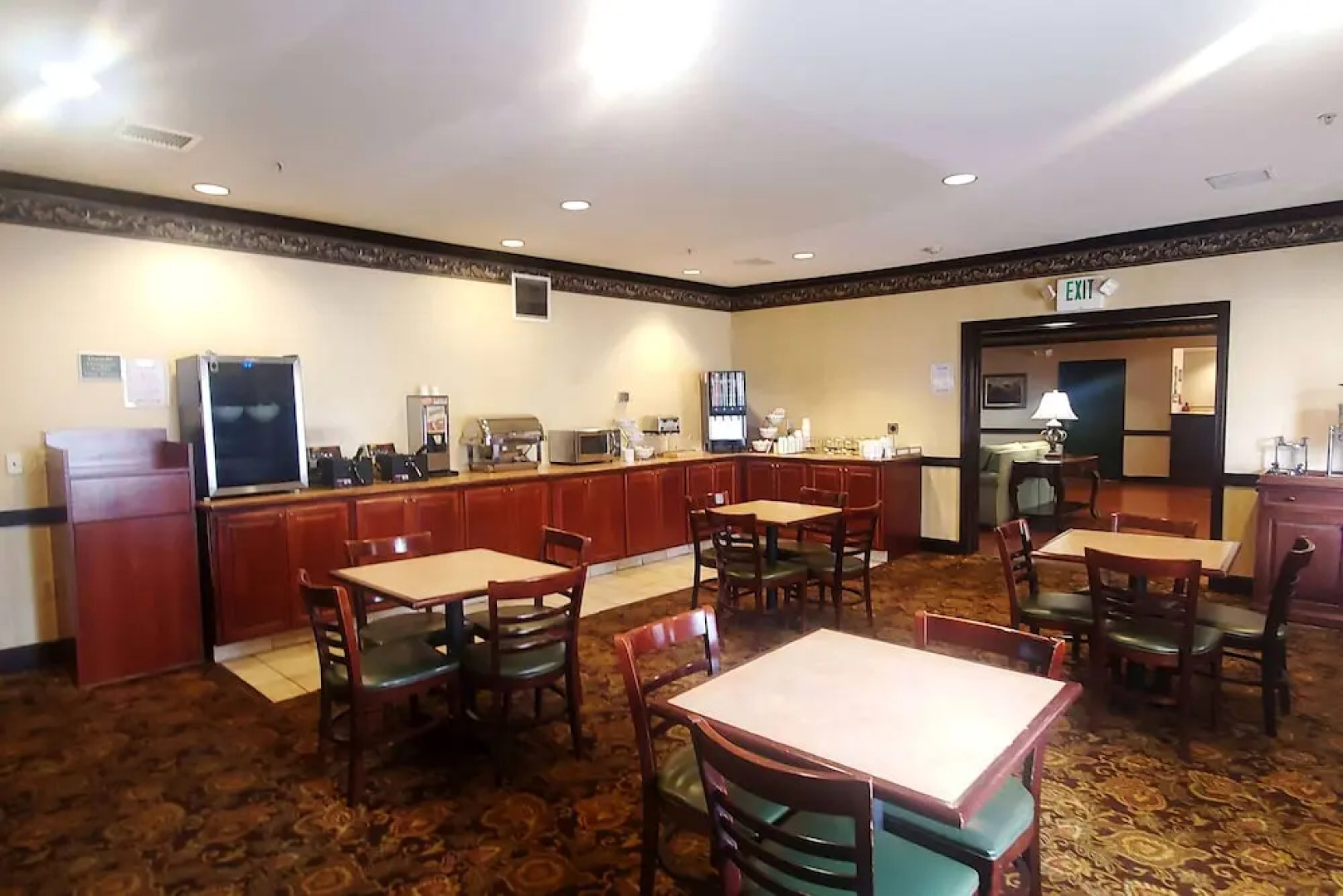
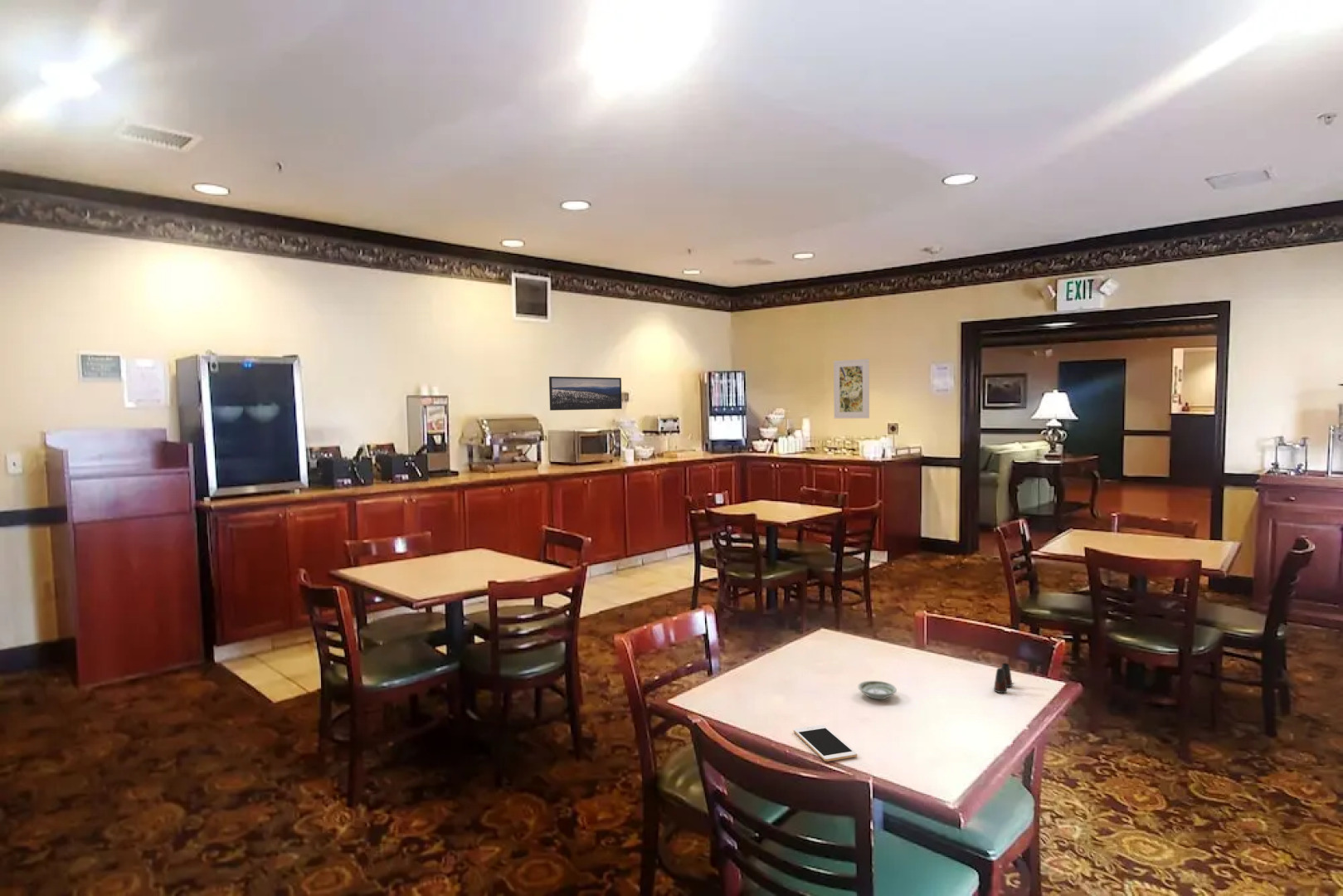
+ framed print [548,376,623,411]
+ saucer [857,680,898,700]
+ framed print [833,358,870,419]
+ salt shaker [993,662,1013,694]
+ cell phone [793,724,858,762]
